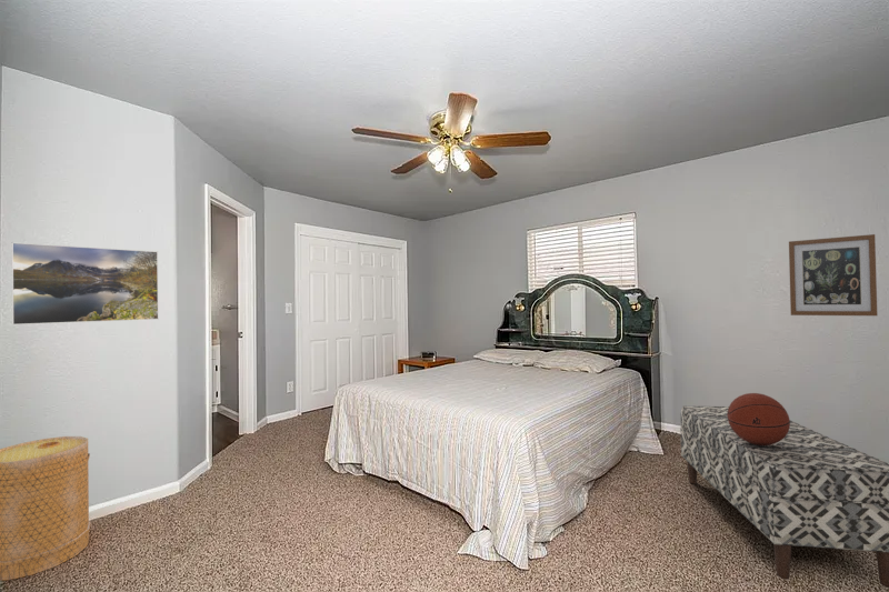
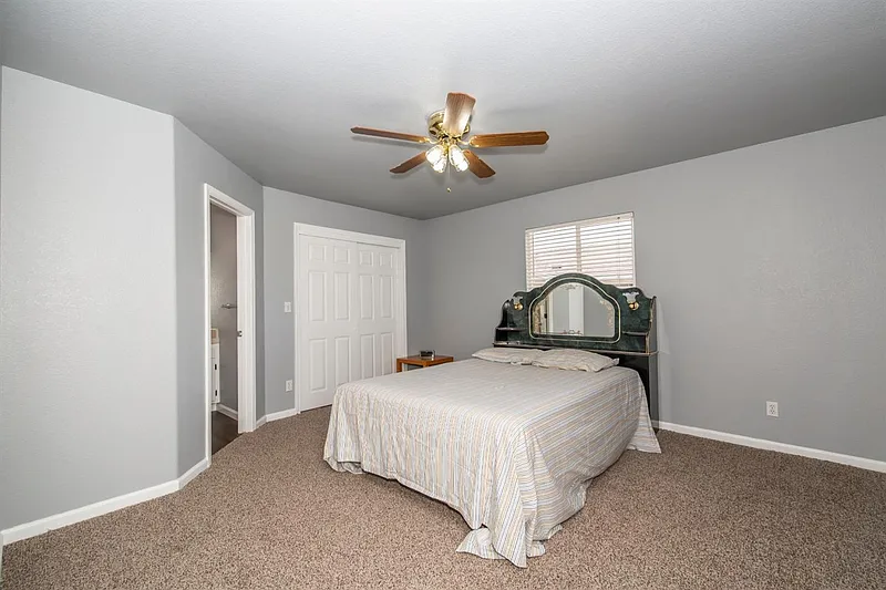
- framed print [11,241,160,327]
- bench [679,405,889,589]
- wall art [788,233,878,317]
- basket [0,435,91,581]
- basket ball [728,392,791,445]
